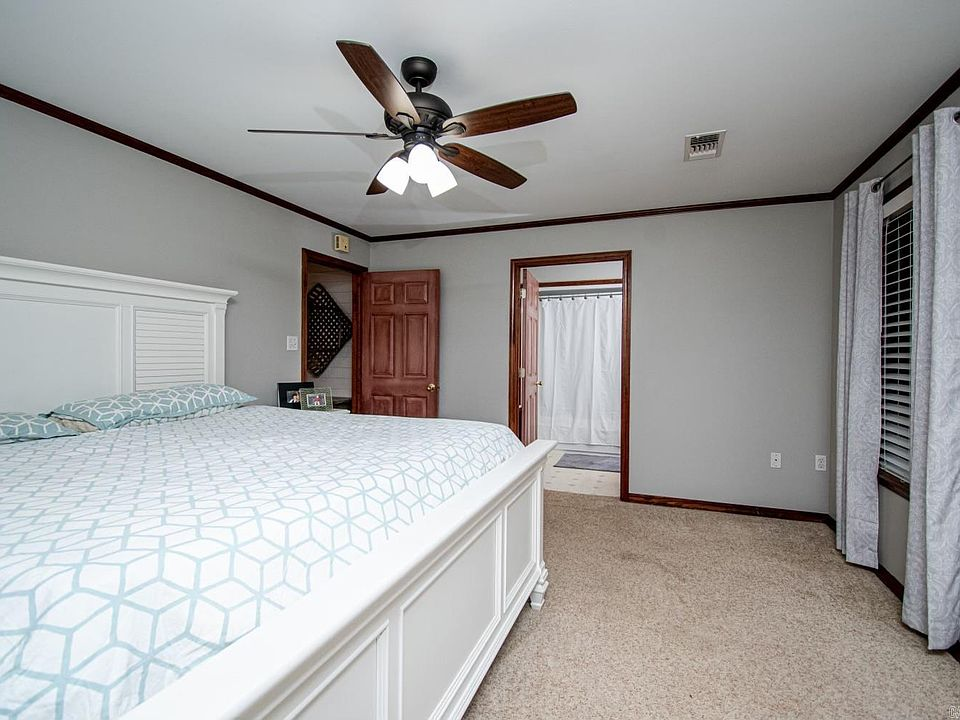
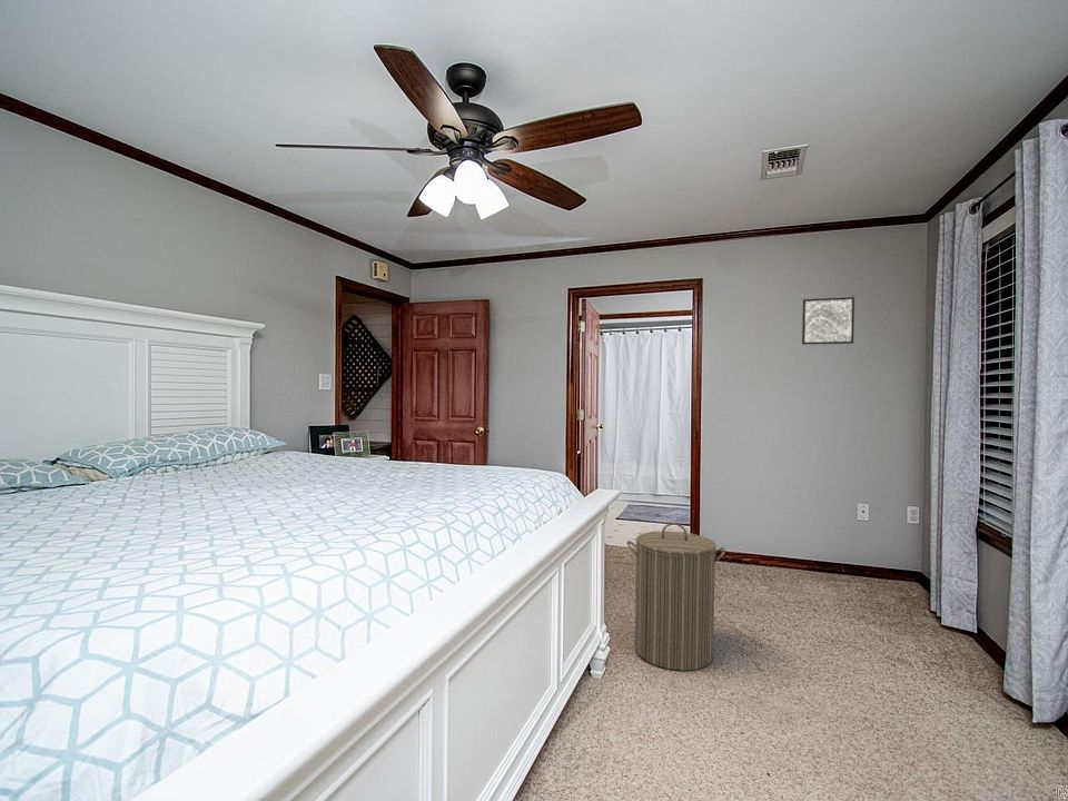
+ wall art [801,296,856,346]
+ laundry hamper [626,522,726,672]
